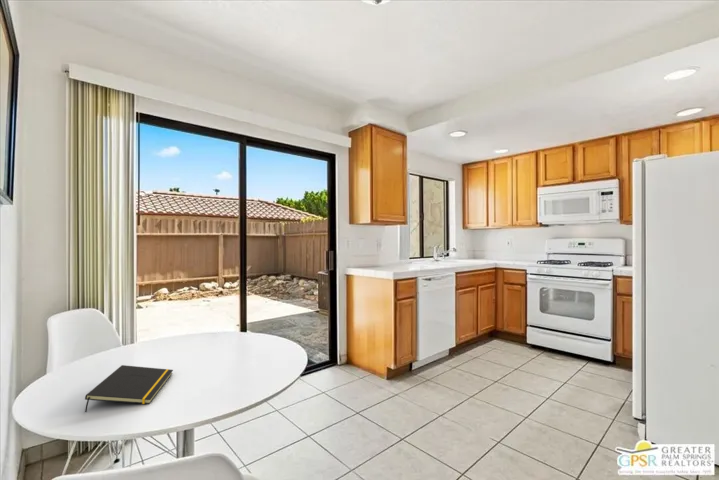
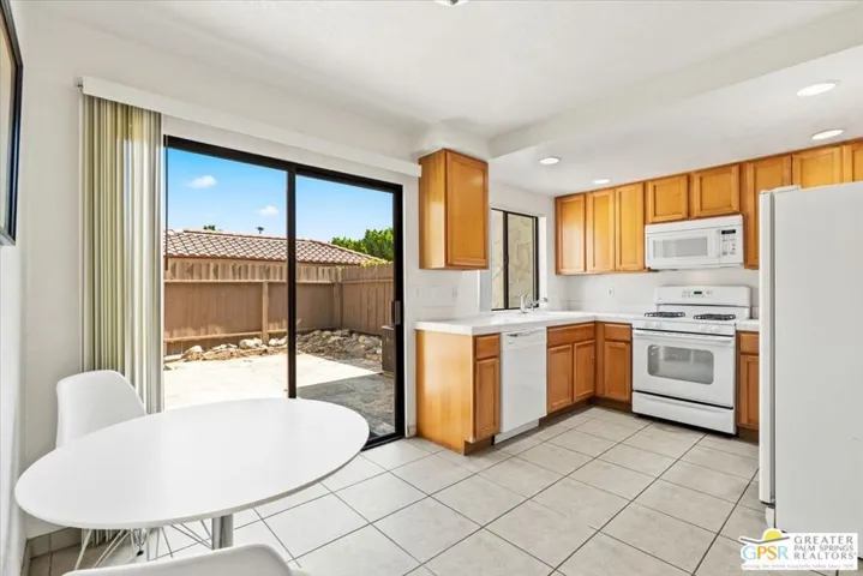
- notepad [84,364,174,413]
